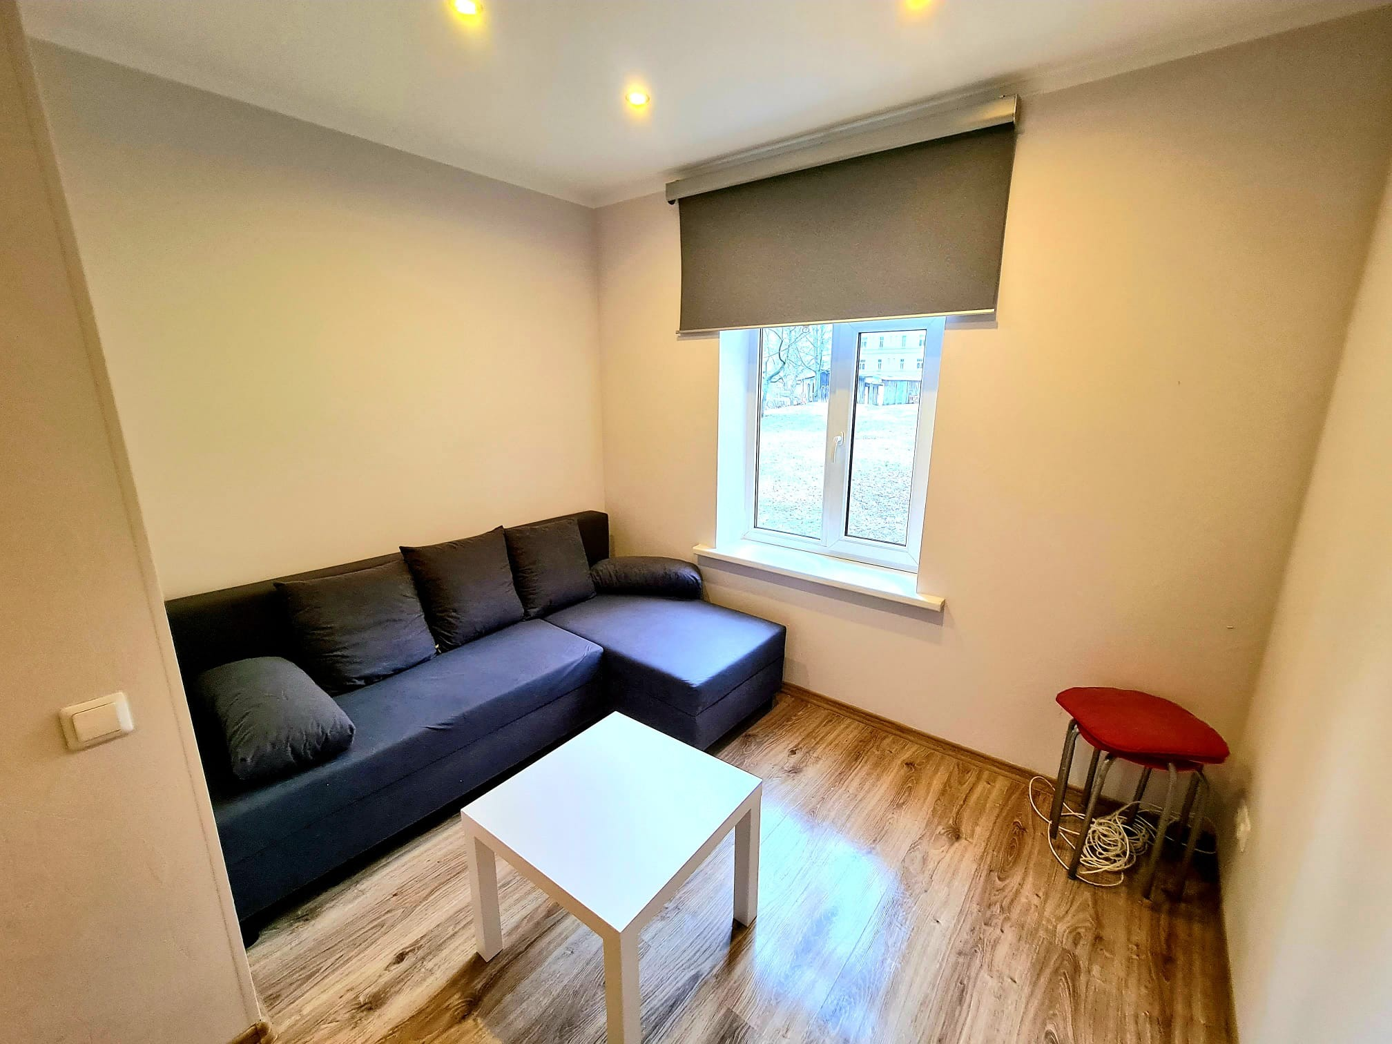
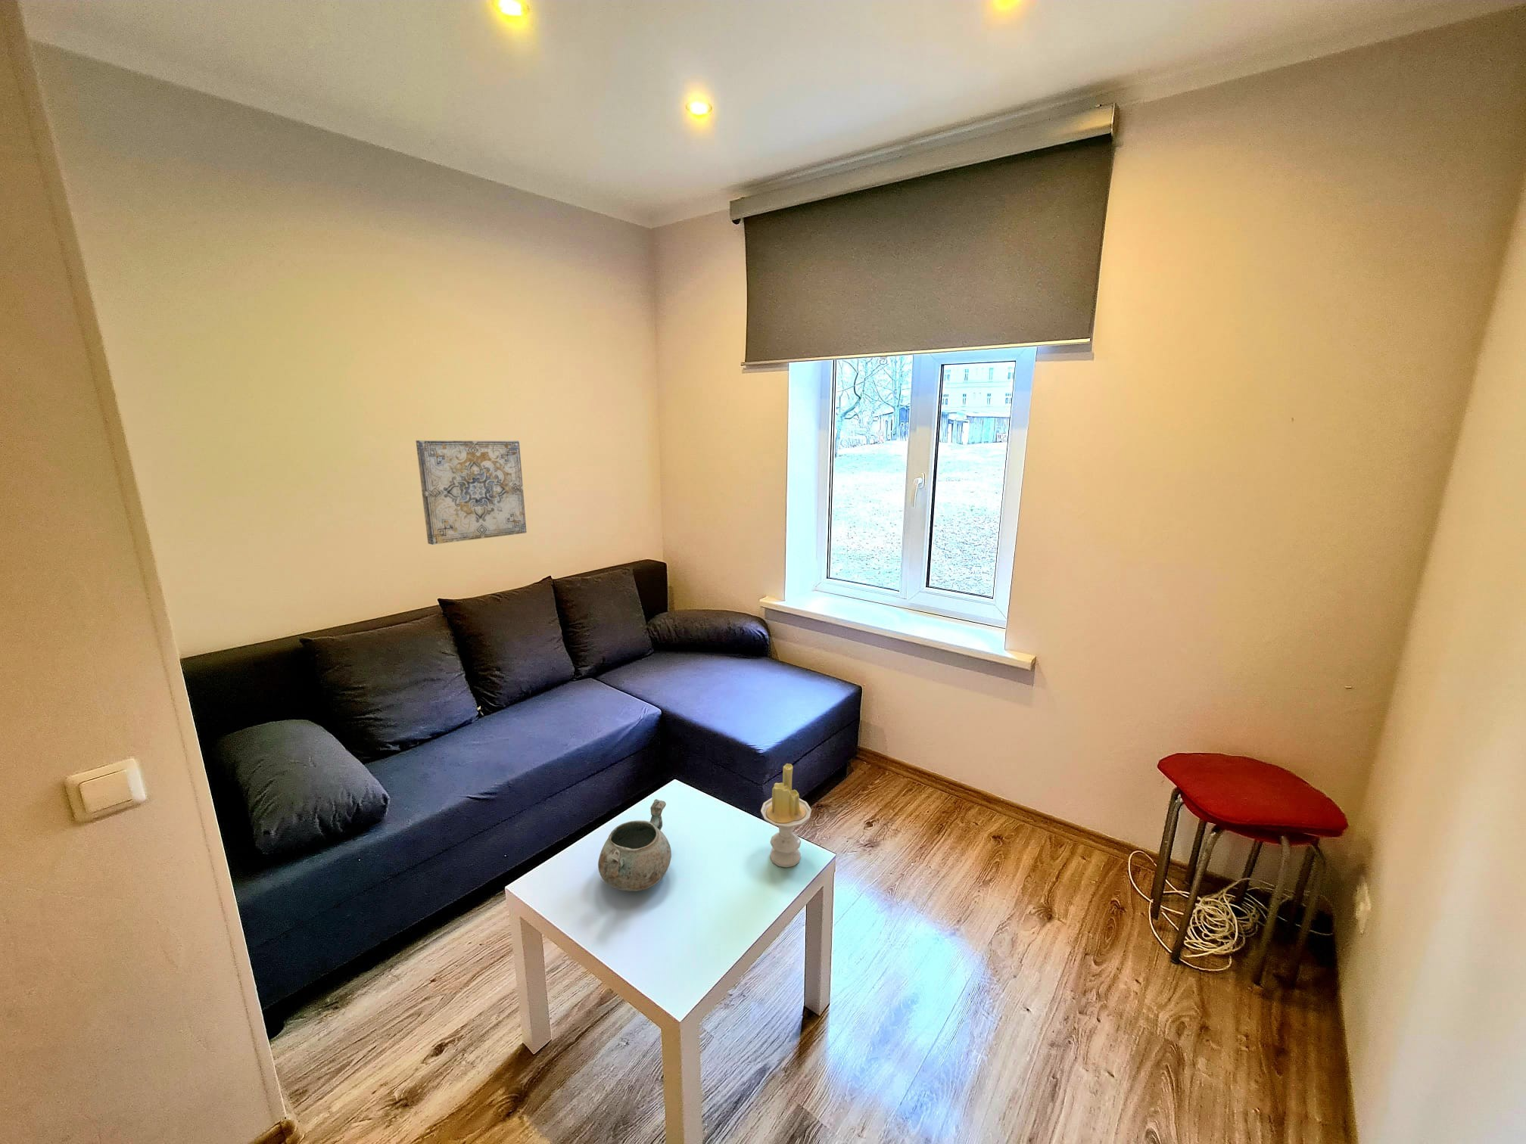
+ candle [759,763,812,868]
+ wall art [415,440,527,546]
+ decorative bowl [597,798,672,892]
